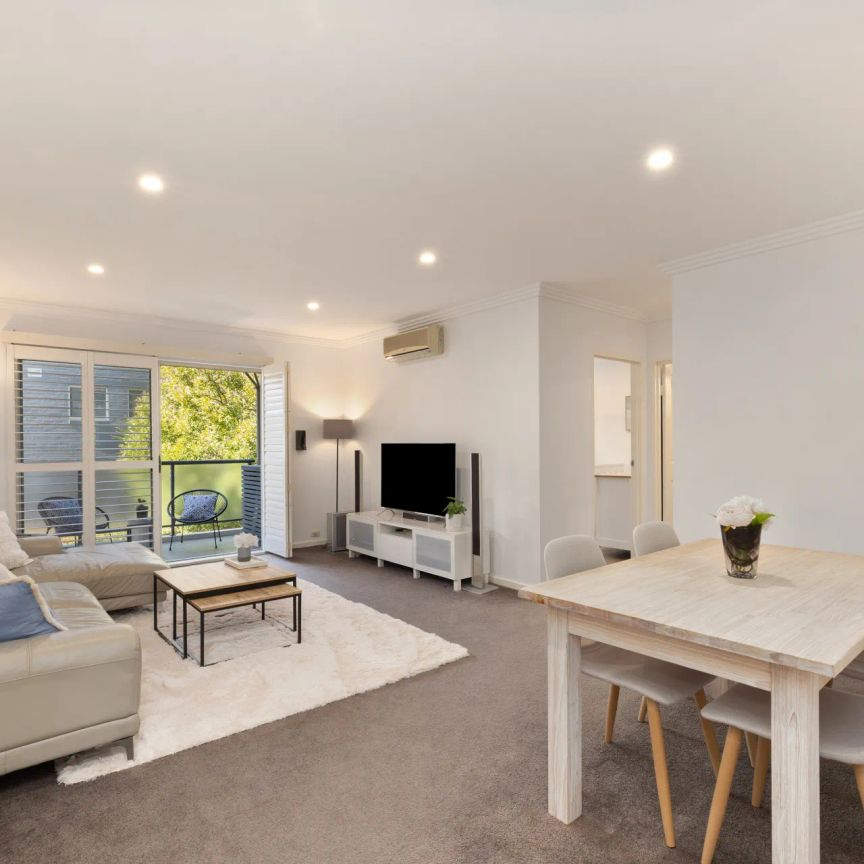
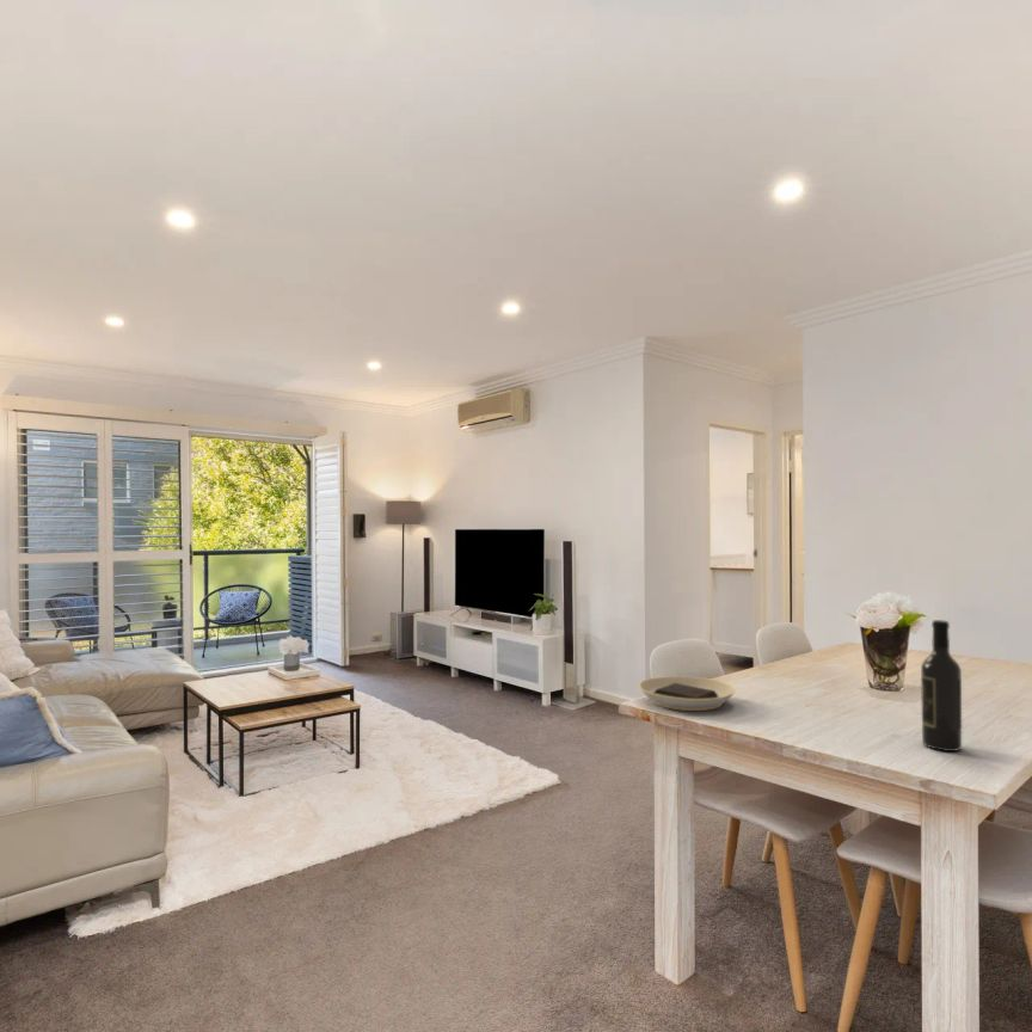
+ plate [638,675,736,712]
+ wine bottle [920,619,963,752]
